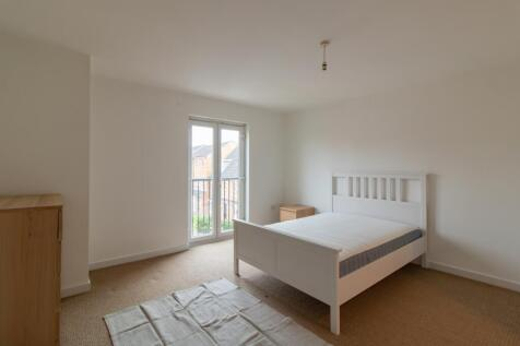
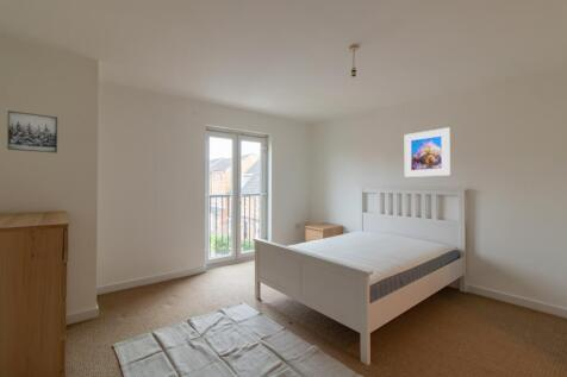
+ wall art [6,109,58,155]
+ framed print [404,126,451,178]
